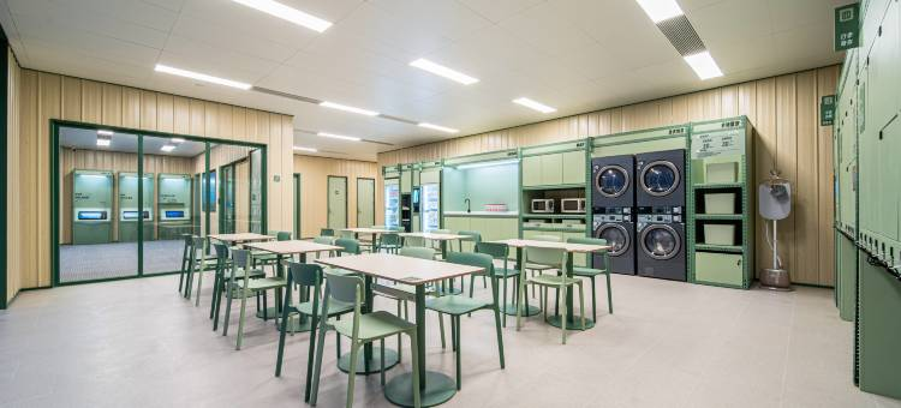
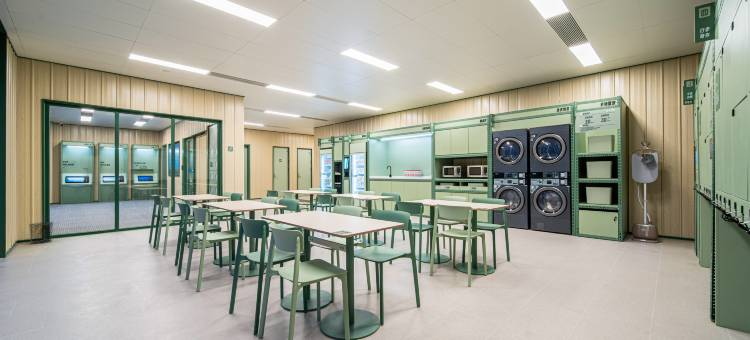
+ trash can [28,221,55,245]
